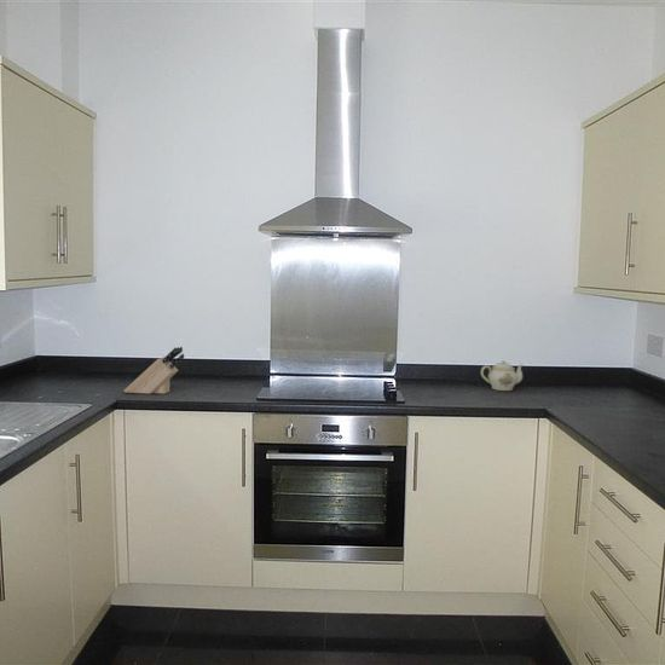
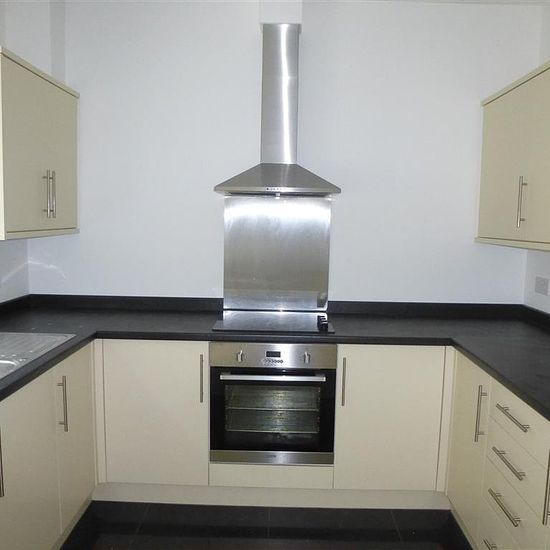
- knife block [123,346,185,395]
- teapot [480,359,524,392]
